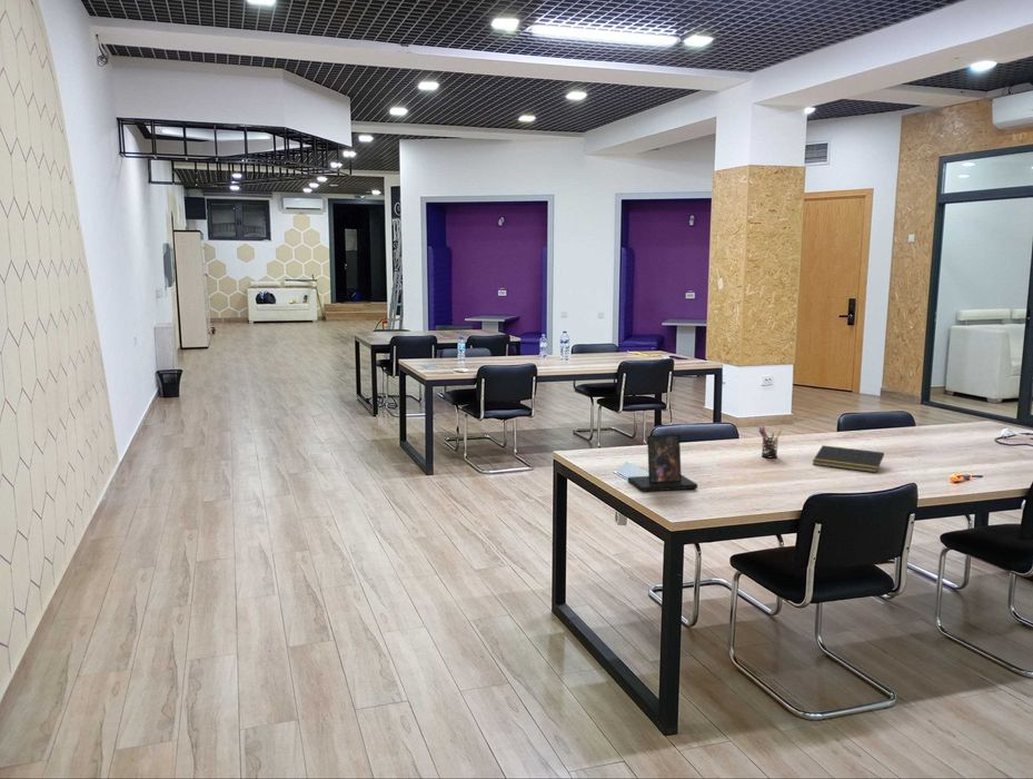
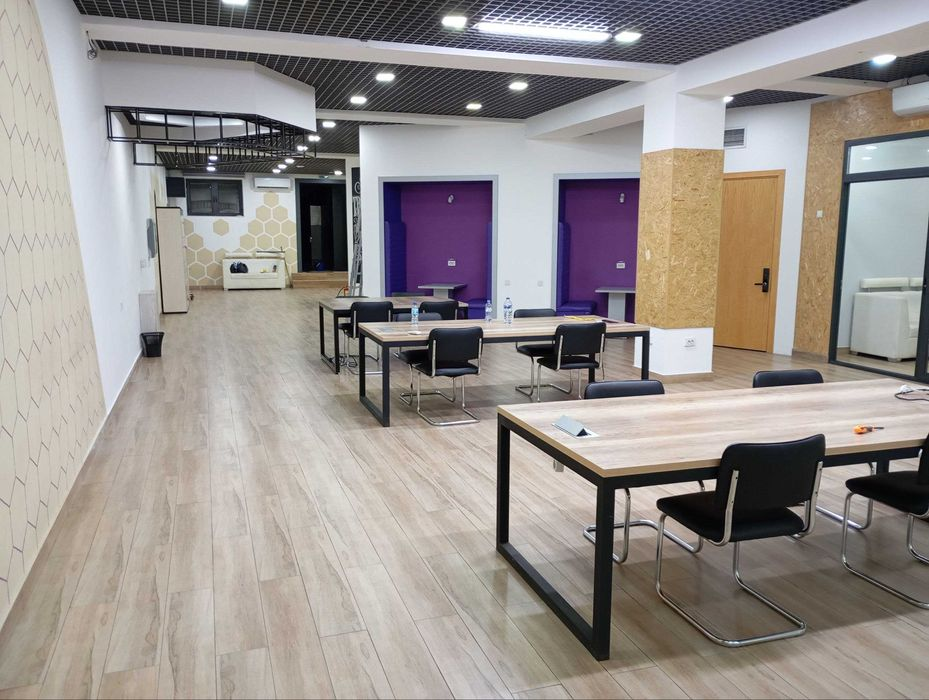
- pen holder [758,425,783,460]
- photo frame [627,433,698,493]
- notepad [812,444,885,474]
